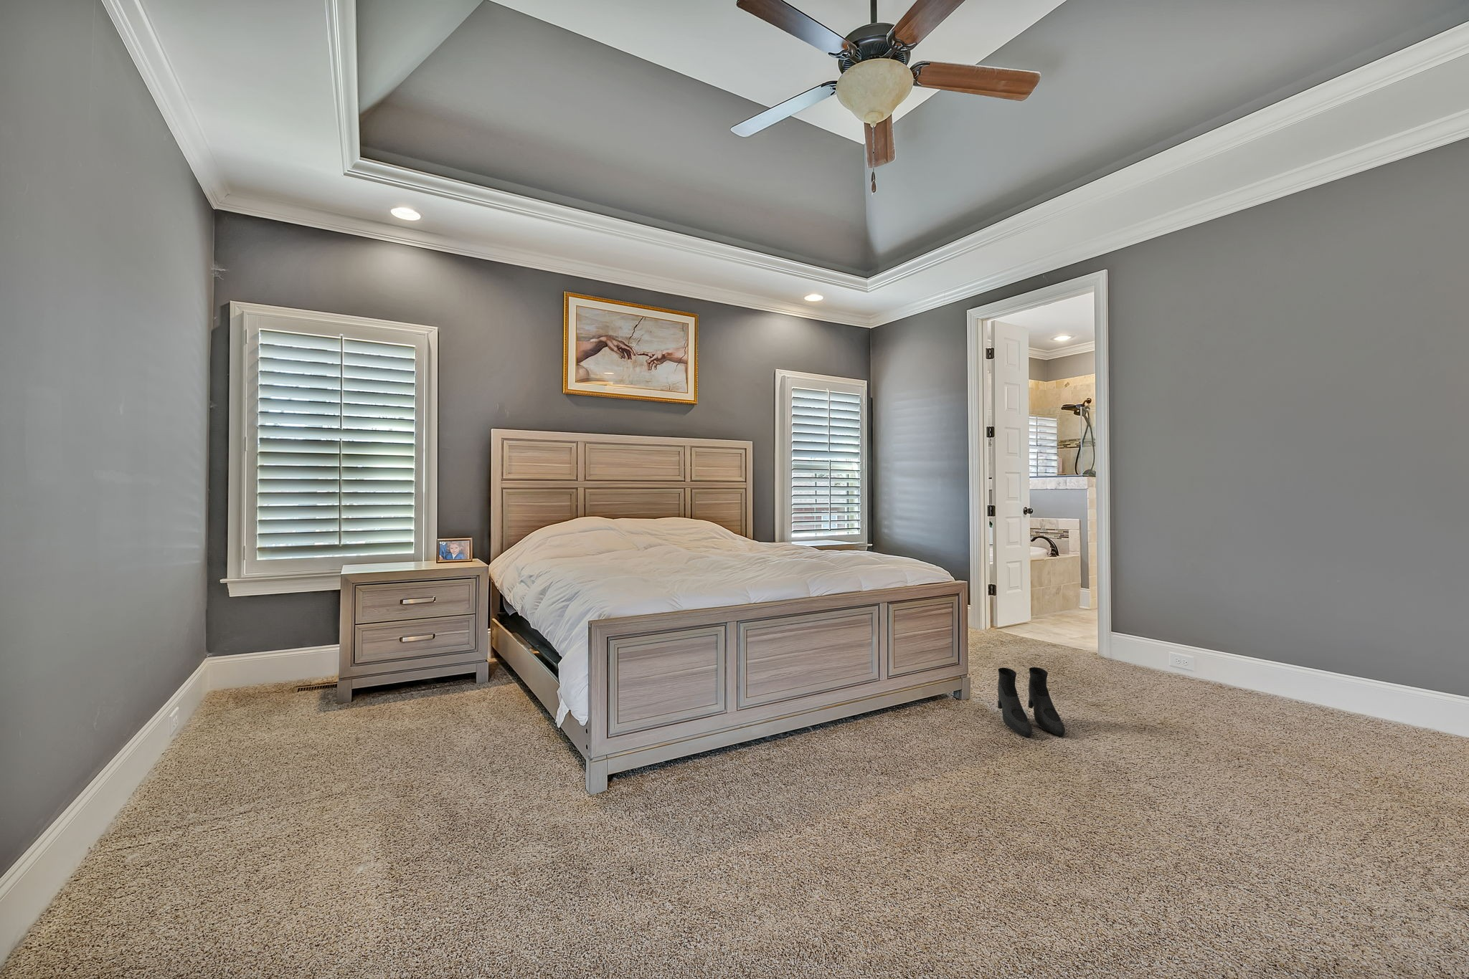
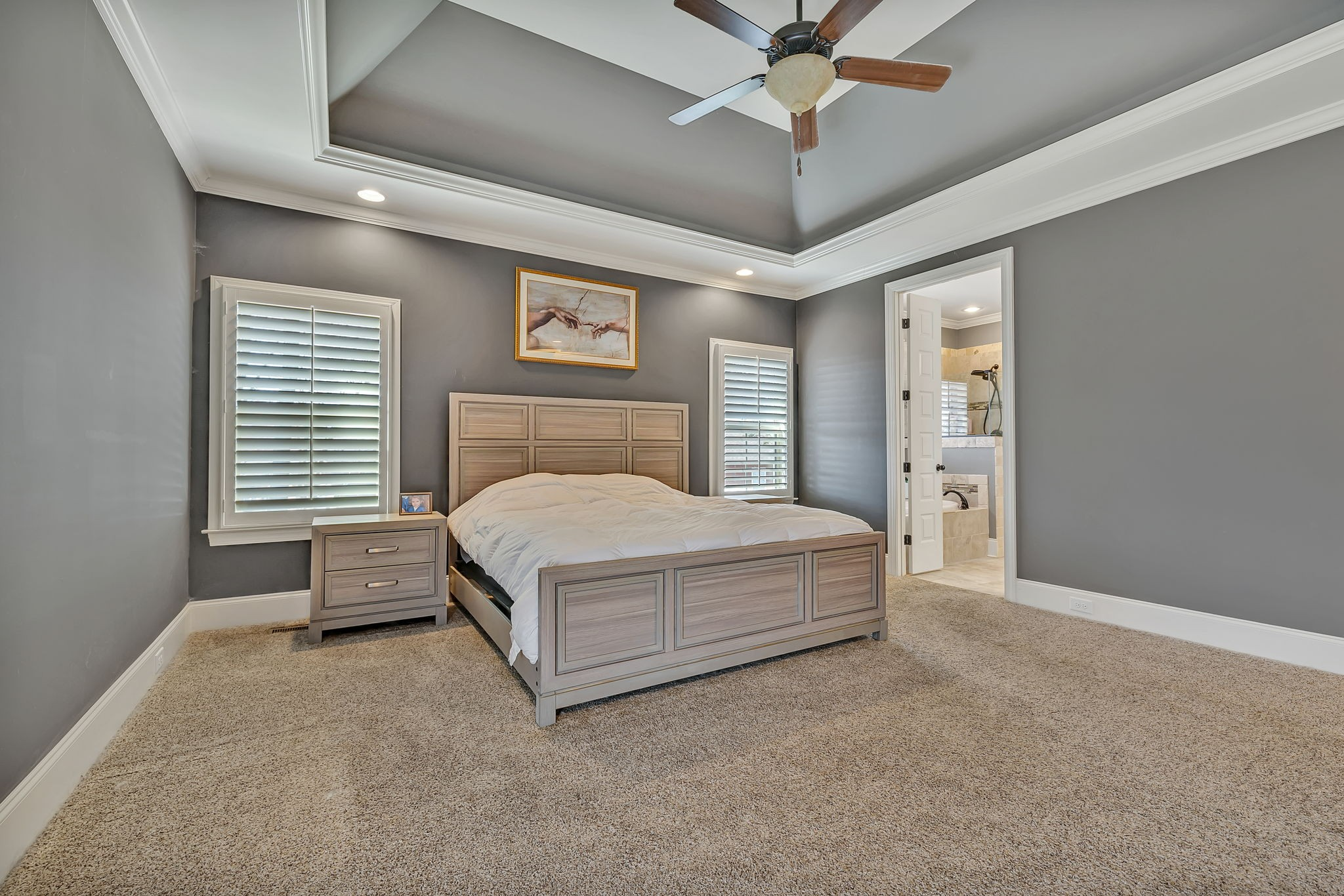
- boots [997,667,1066,739]
